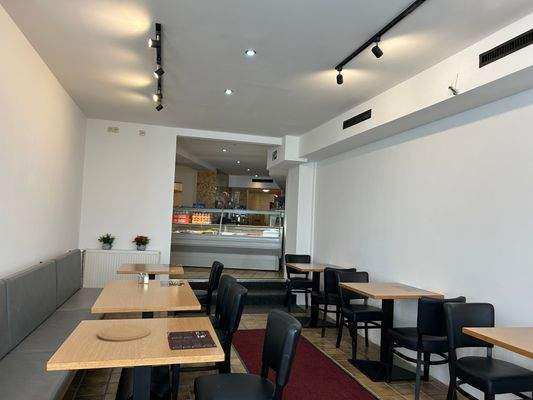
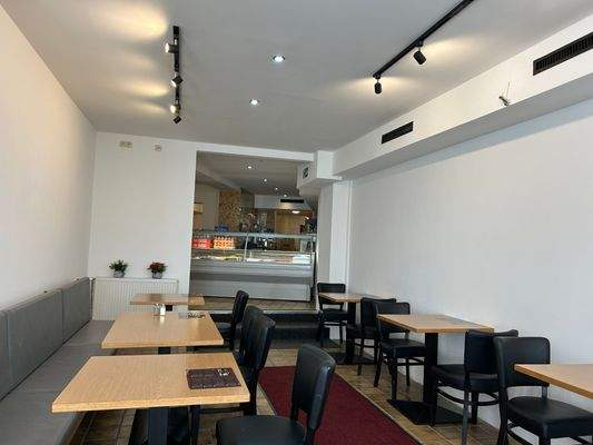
- plate [97,324,151,342]
